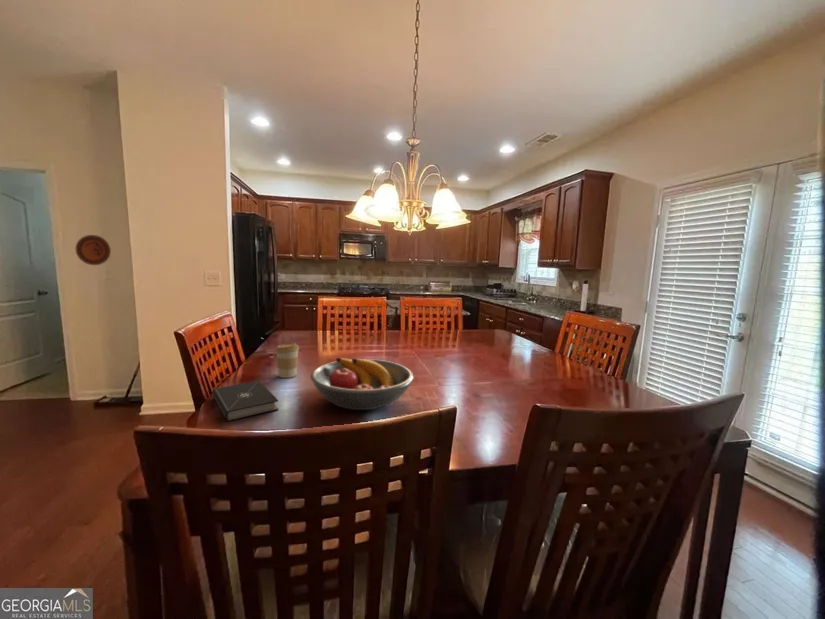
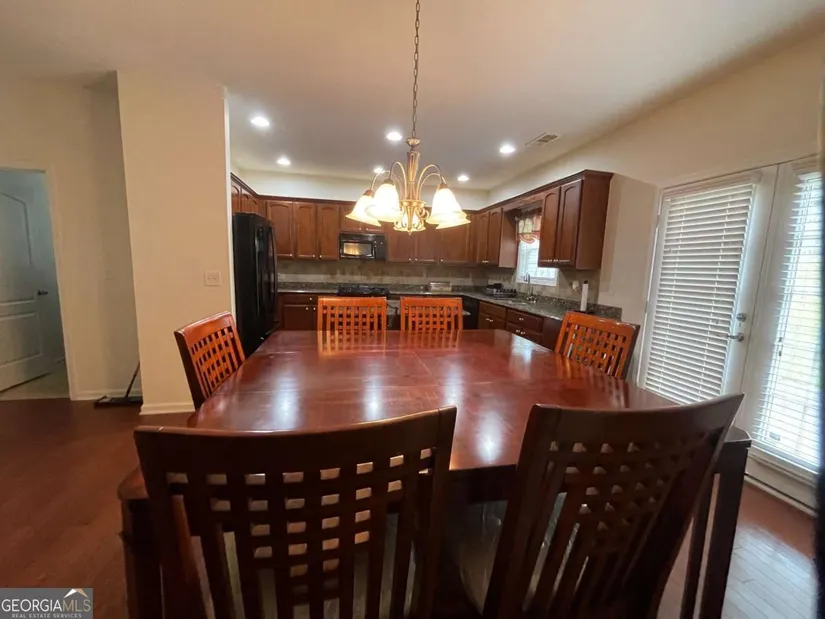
- coffee cup [274,342,300,379]
- fruit bowl [309,357,415,411]
- book [211,380,279,422]
- decorative plate [75,234,112,266]
